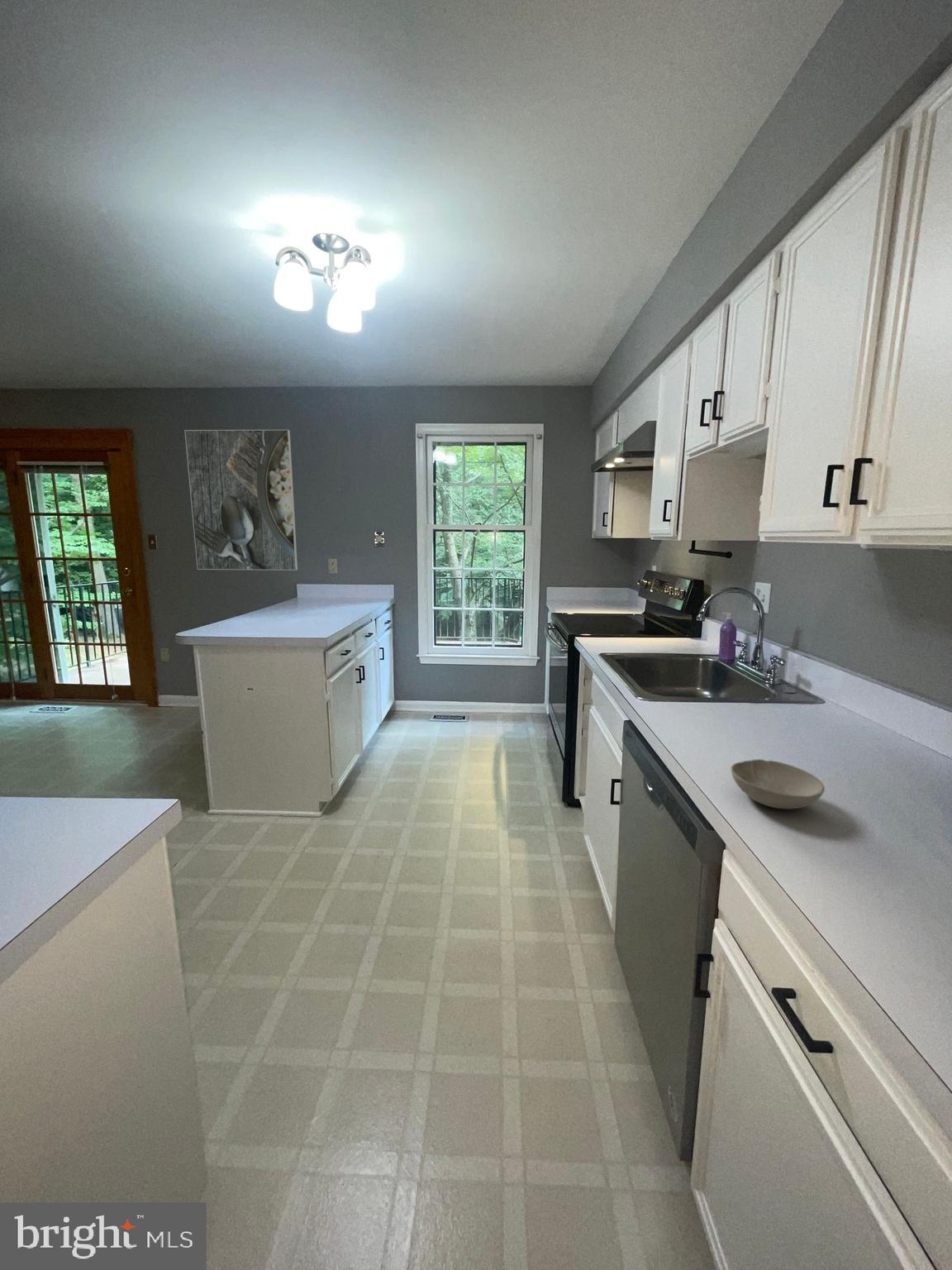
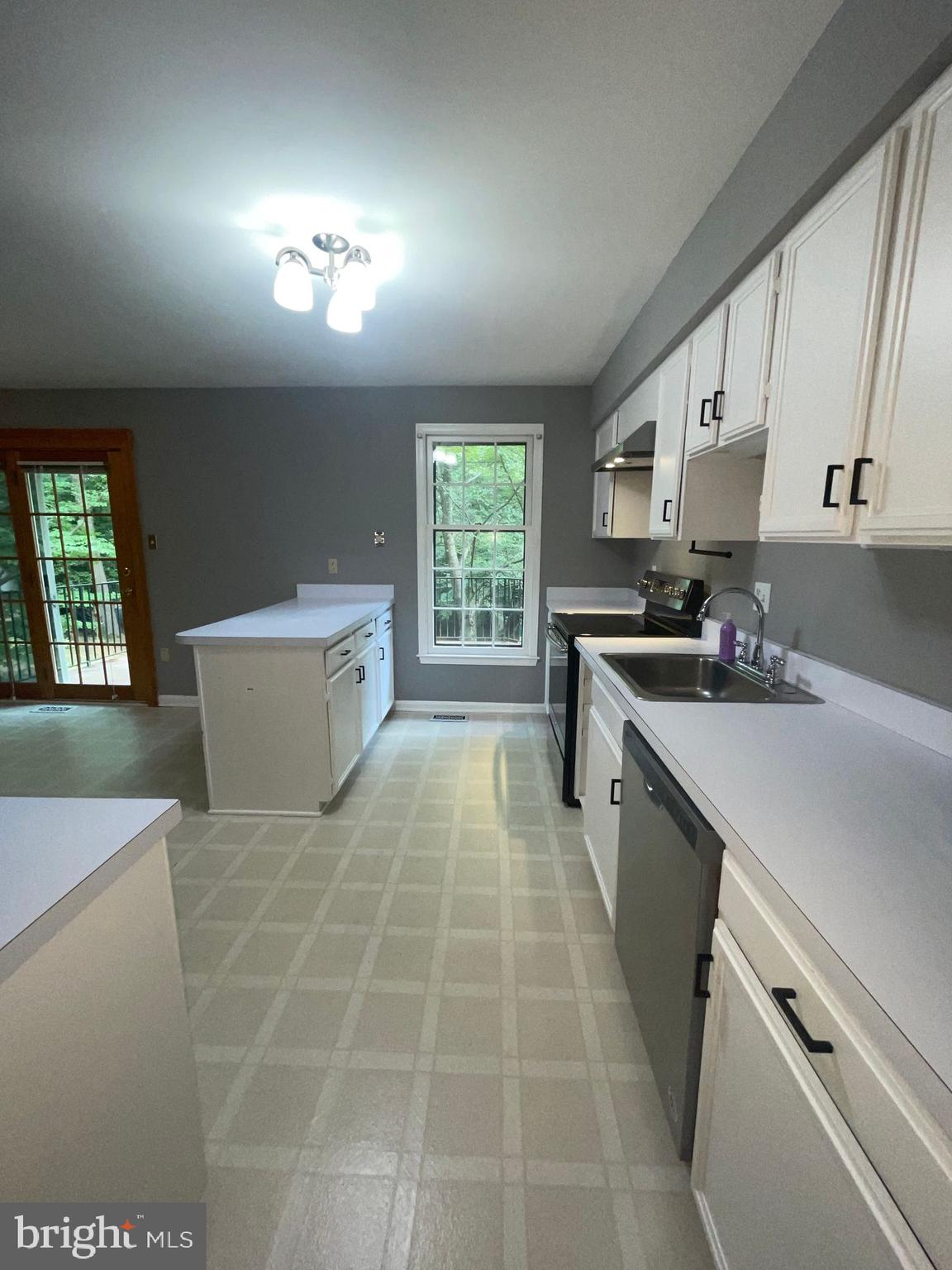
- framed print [183,429,298,571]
- bowl [730,758,826,810]
